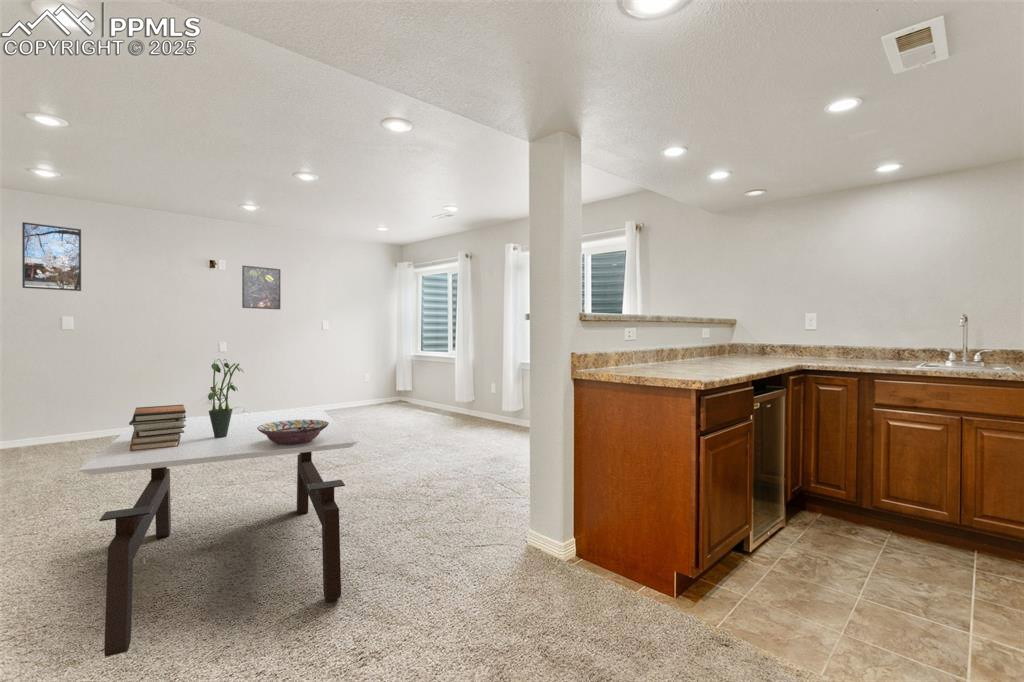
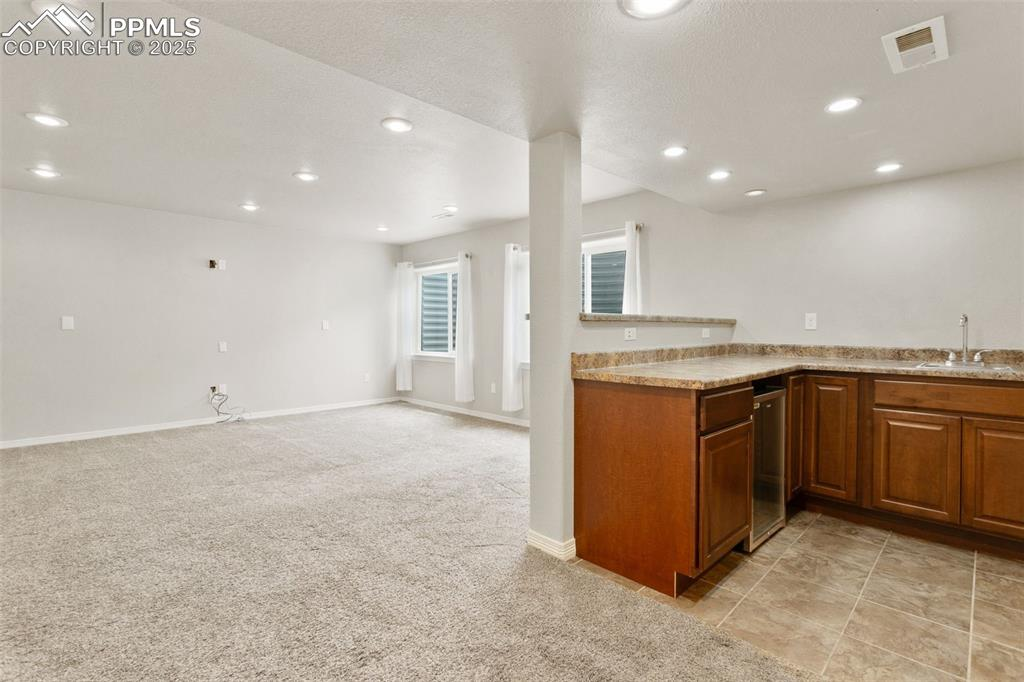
- decorative bowl [257,420,329,445]
- coffee table [77,408,359,658]
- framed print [21,221,82,292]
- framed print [241,264,281,310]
- book stack [128,404,187,451]
- potted plant [207,358,245,438]
